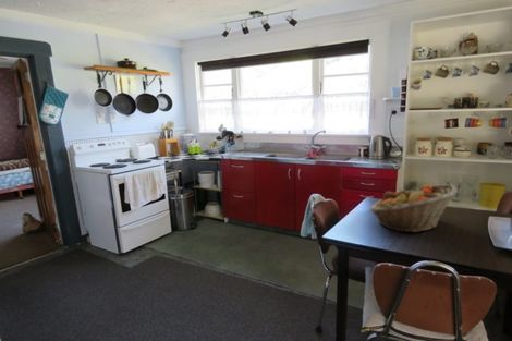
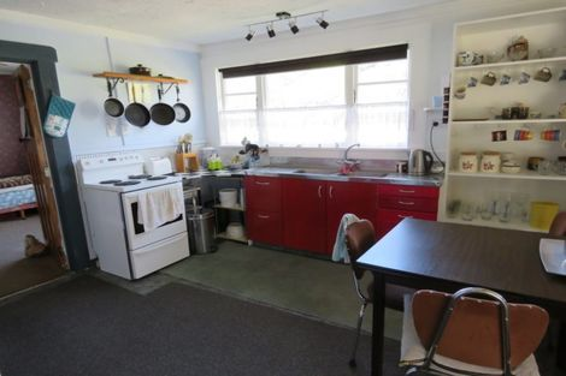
- fruit basket [369,183,459,233]
